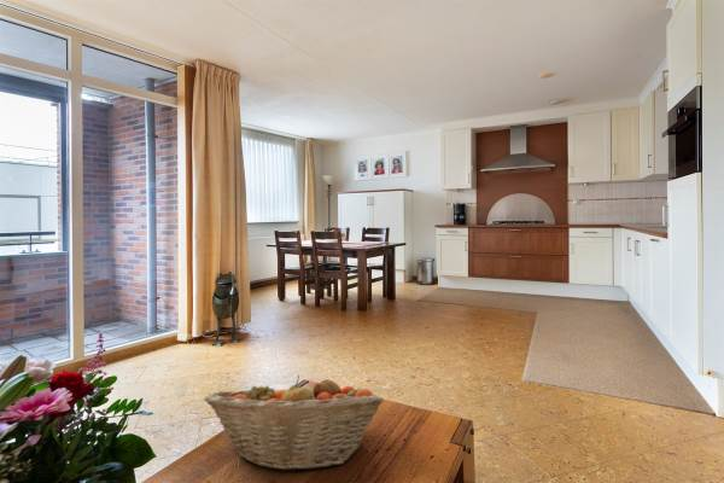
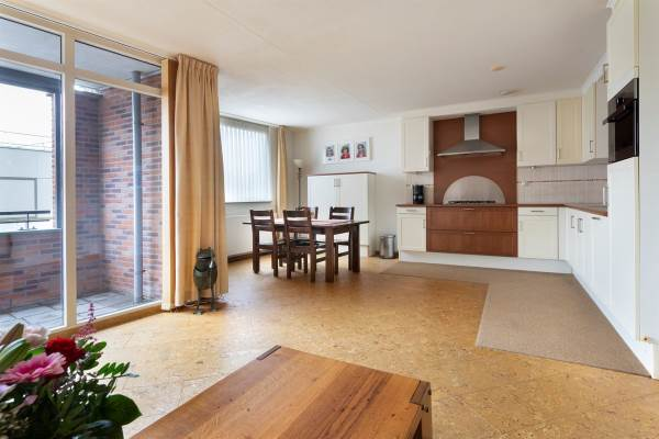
- fruit basket [203,374,385,472]
